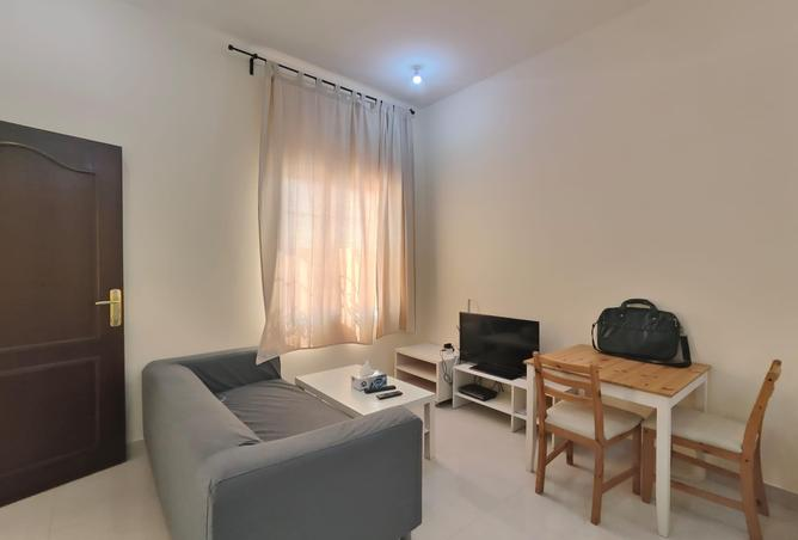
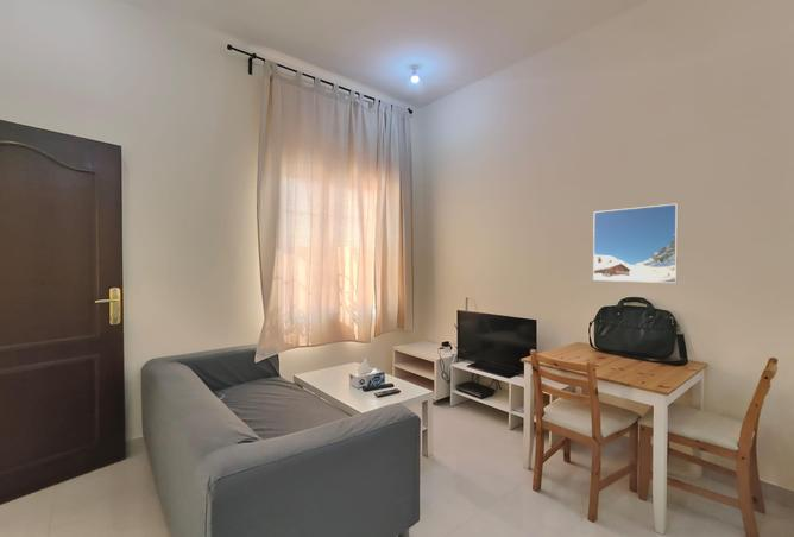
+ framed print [592,203,679,284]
